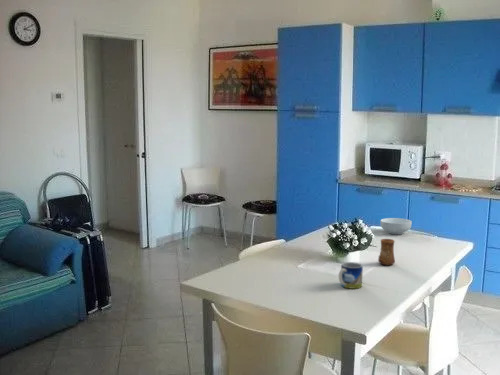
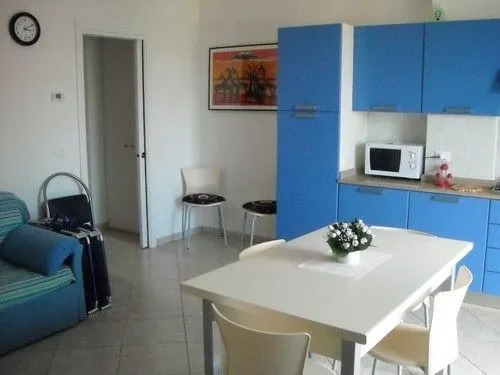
- mug [338,261,364,290]
- cup [377,238,396,266]
- cereal bowl [380,217,413,235]
